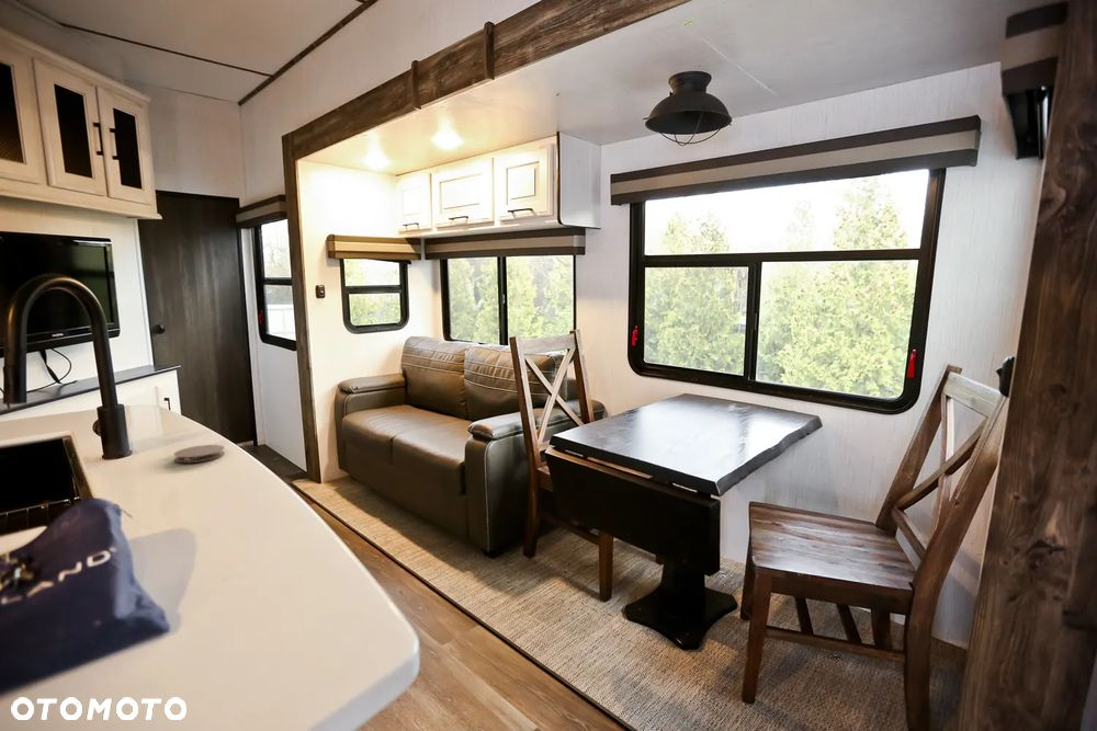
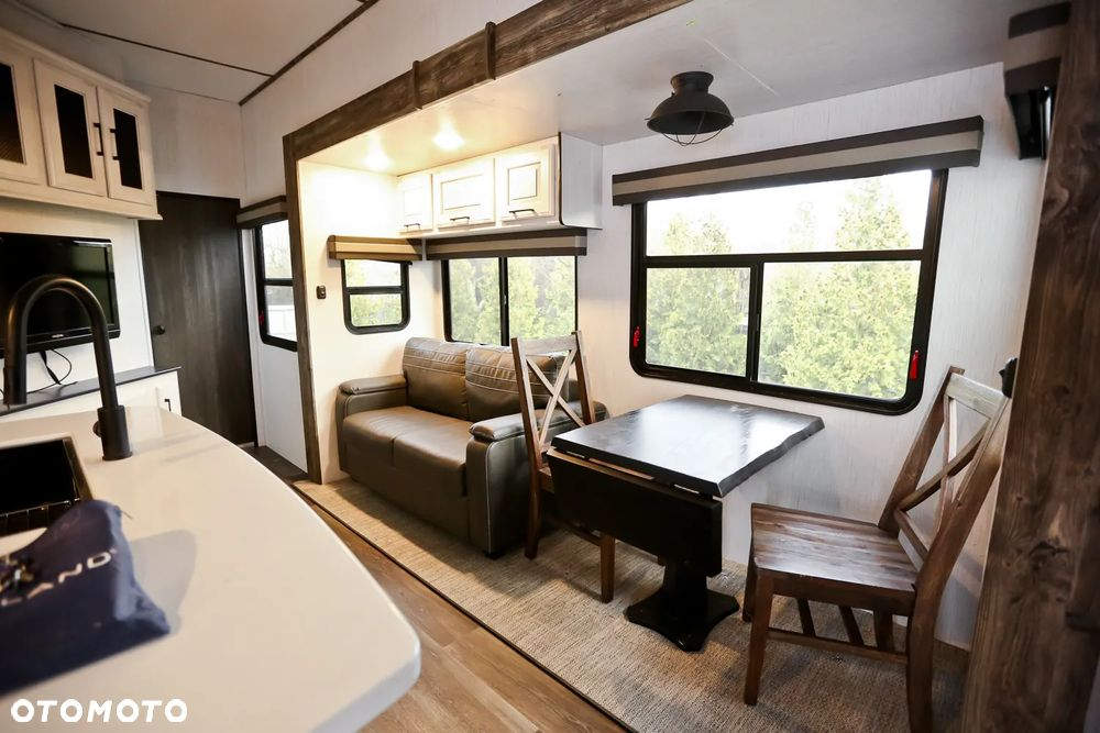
- coaster [173,444,226,464]
